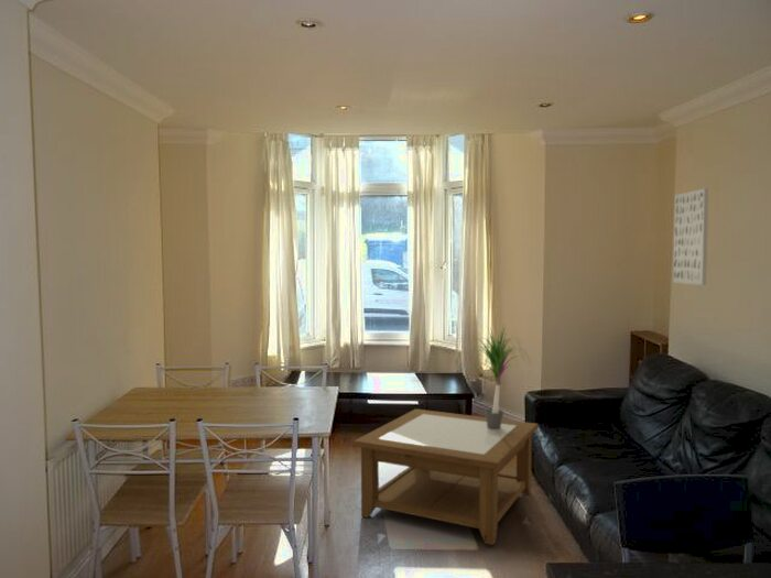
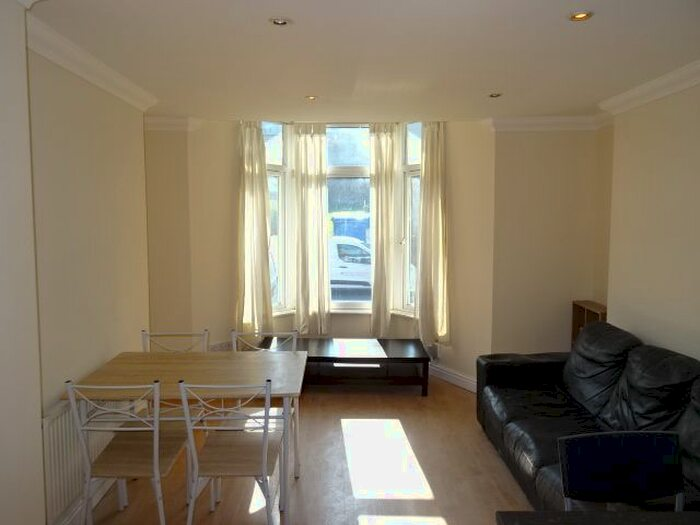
- potted plant [461,321,535,429]
- coffee table [352,407,540,546]
- wall art [672,187,709,286]
